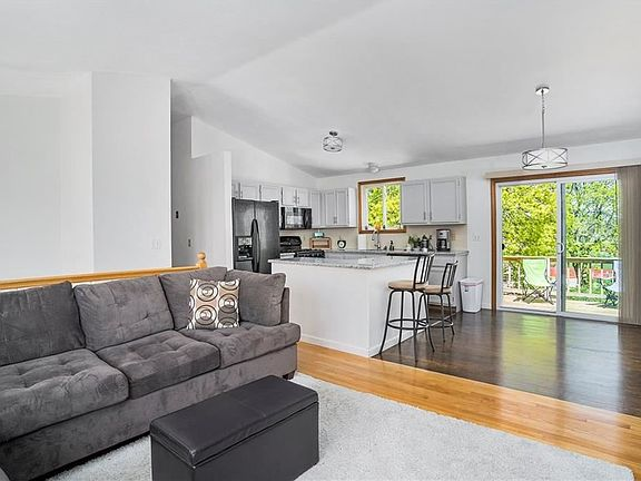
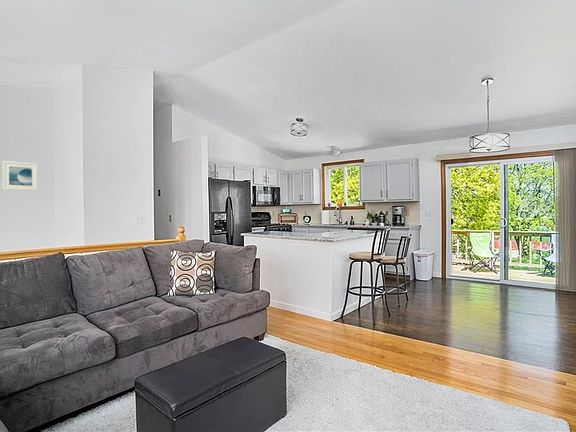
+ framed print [2,160,39,192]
